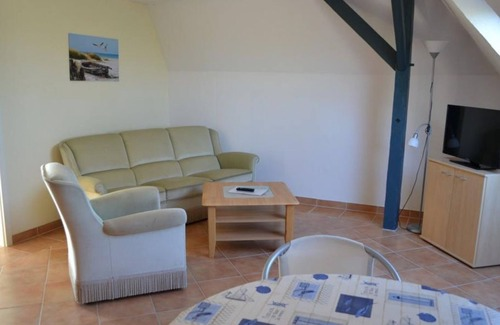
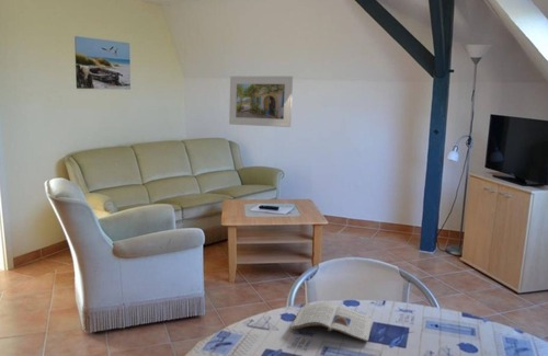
+ magazine [289,300,373,343]
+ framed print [228,76,294,128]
